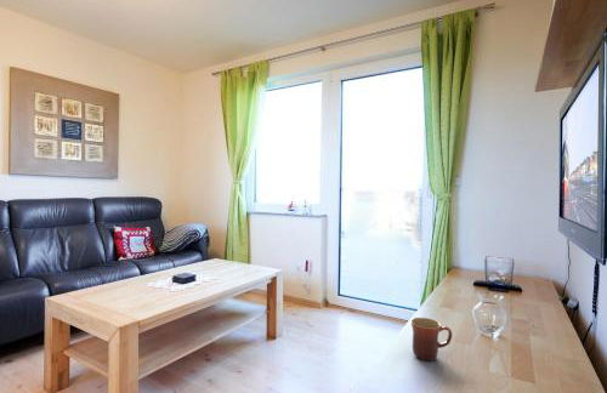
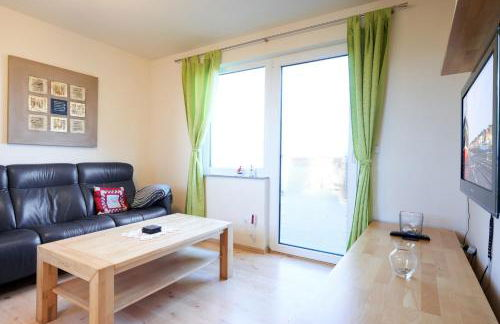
- mug [409,317,453,361]
